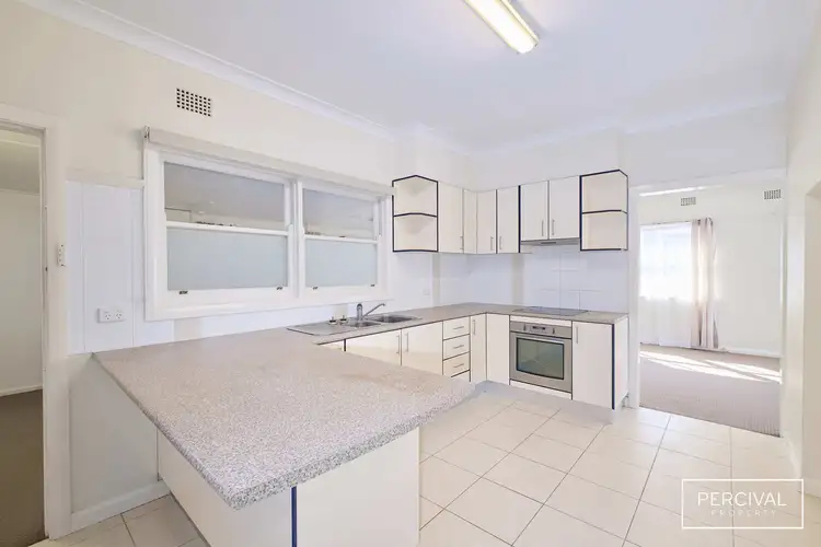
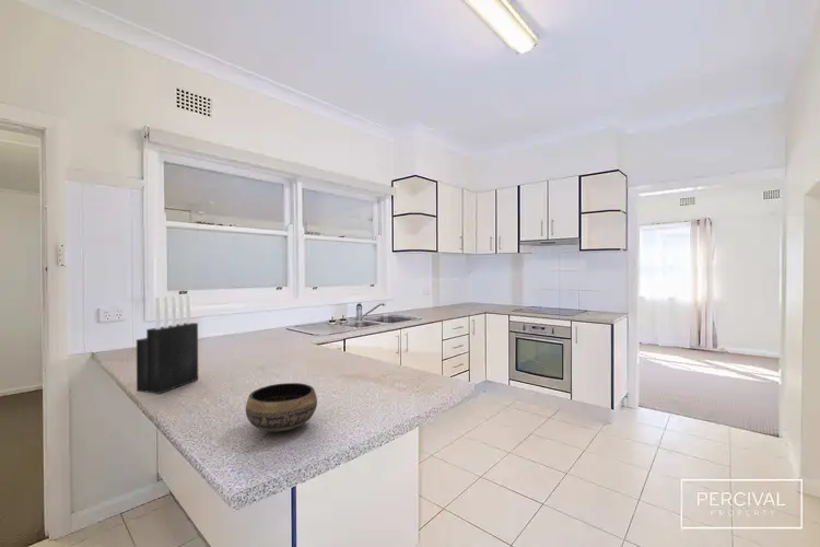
+ bowl [245,382,318,432]
+ knife block [136,293,199,395]
